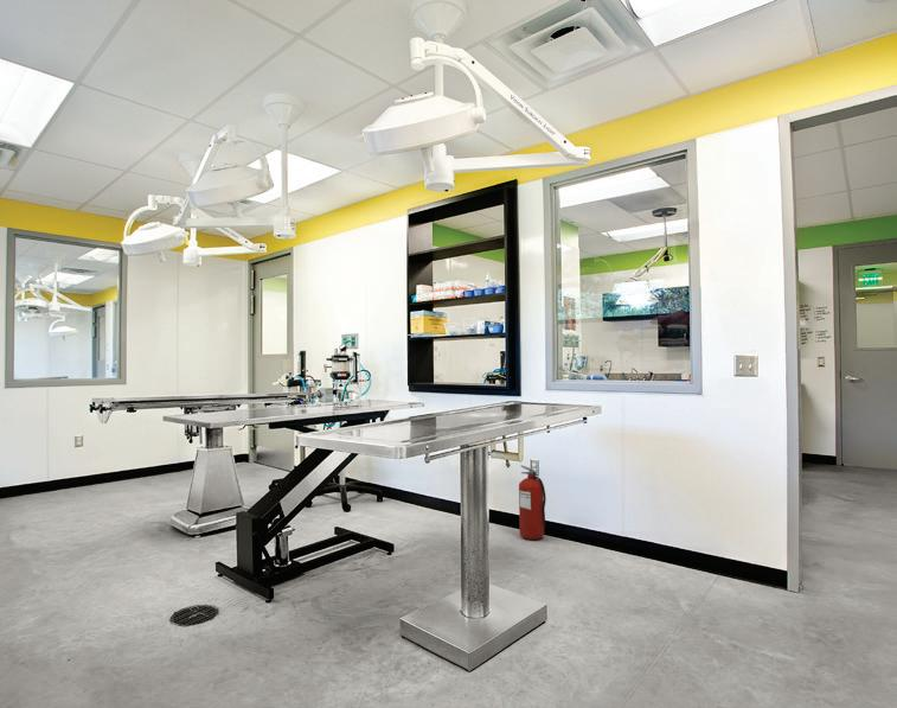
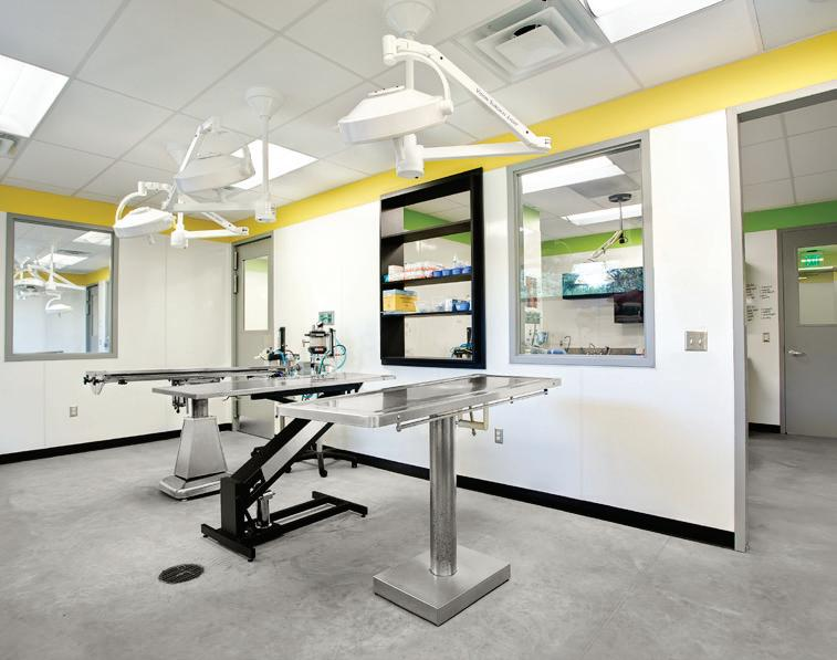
- fire extinguisher [518,464,547,541]
